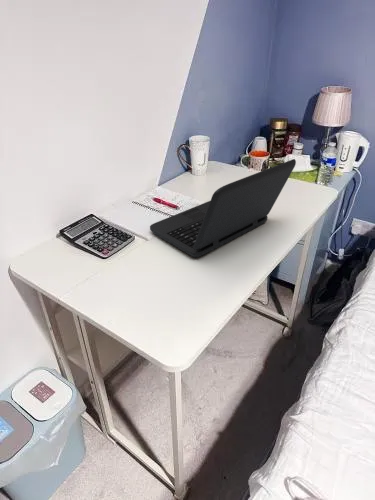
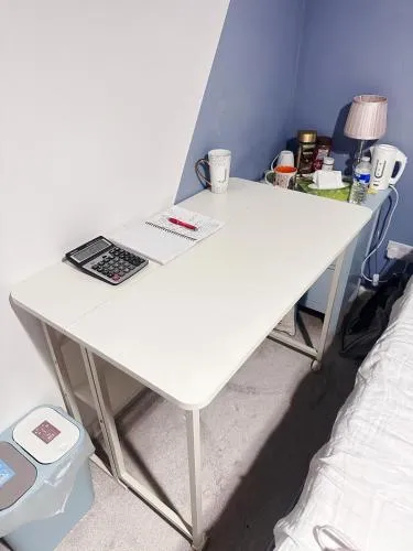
- laptop [149,158,297,259]
